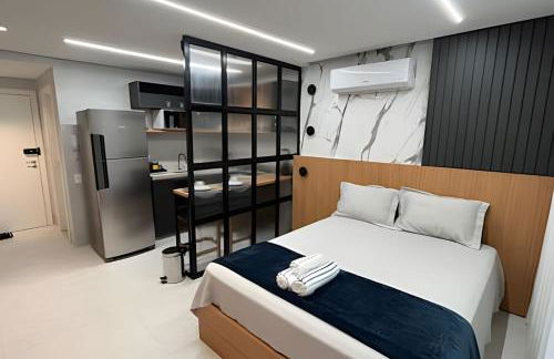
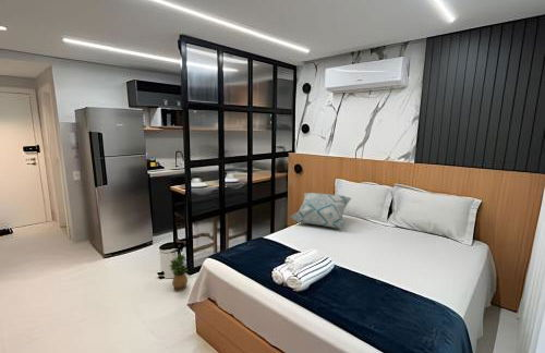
+ decorative pillow [290,192,352,229]
+ potted plant [169,252,189,292]
